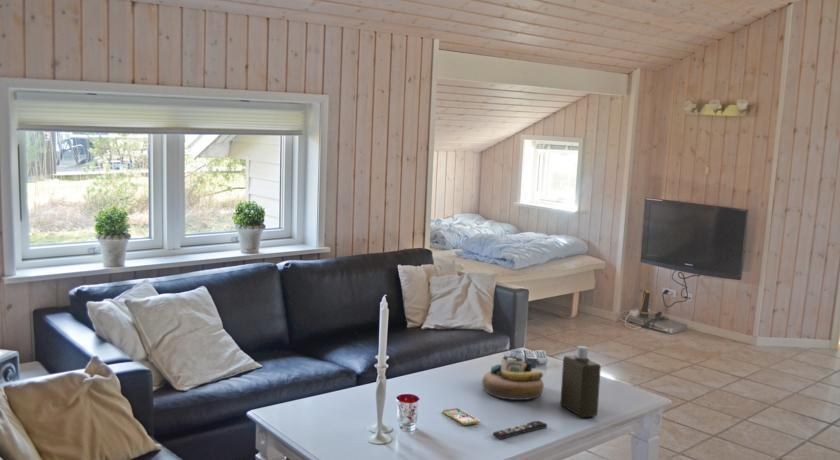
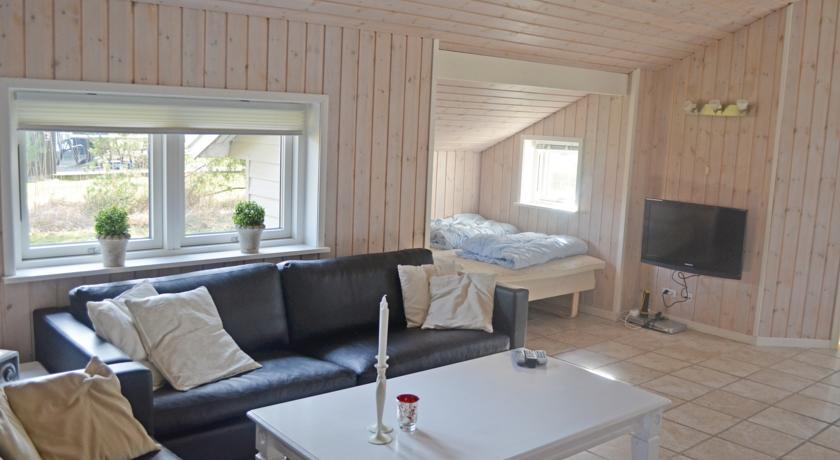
- remote control [492,420,548,440]
- smartphone [442,407,480,426]
- bottle [559,345,602,419]
- decorative bowl [481,352,545,401]
